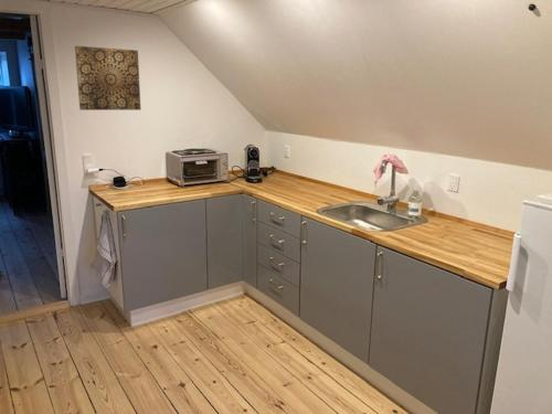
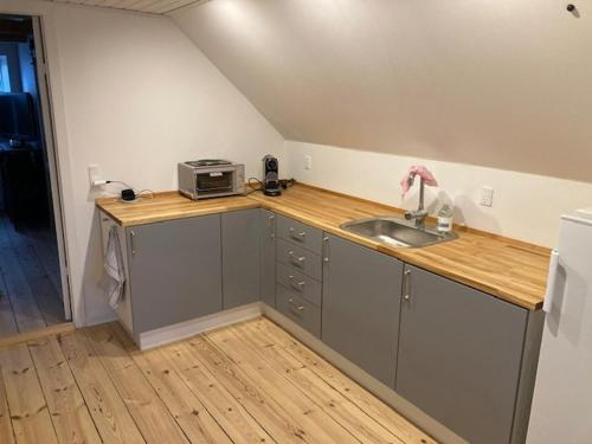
- wall art [74,45,141,112]
